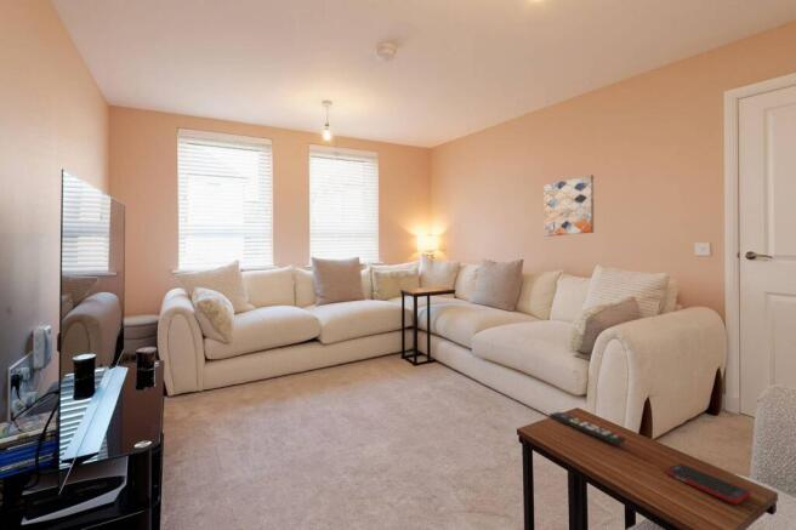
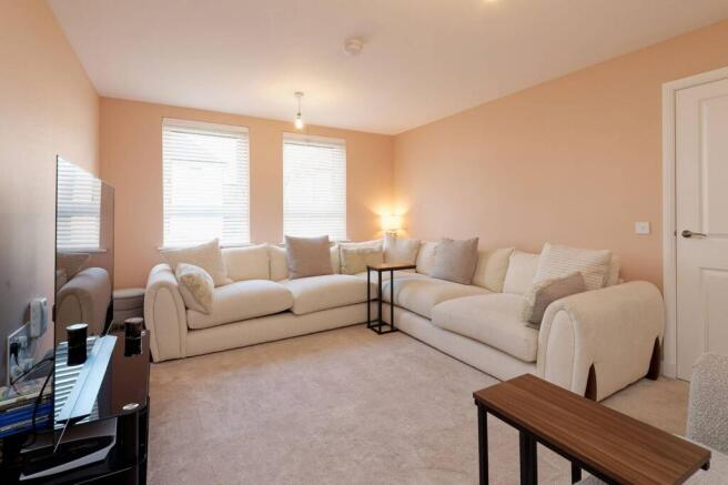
- wall art [542,173,595,238]
- cell phone [664,462,752,505]
- remote control [547,411,626,446]
